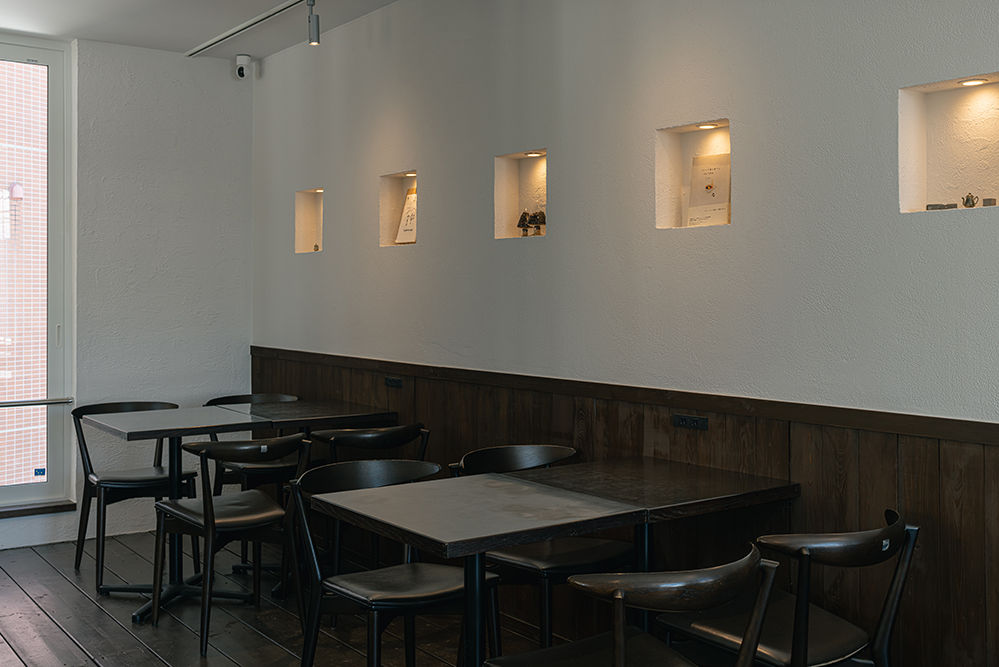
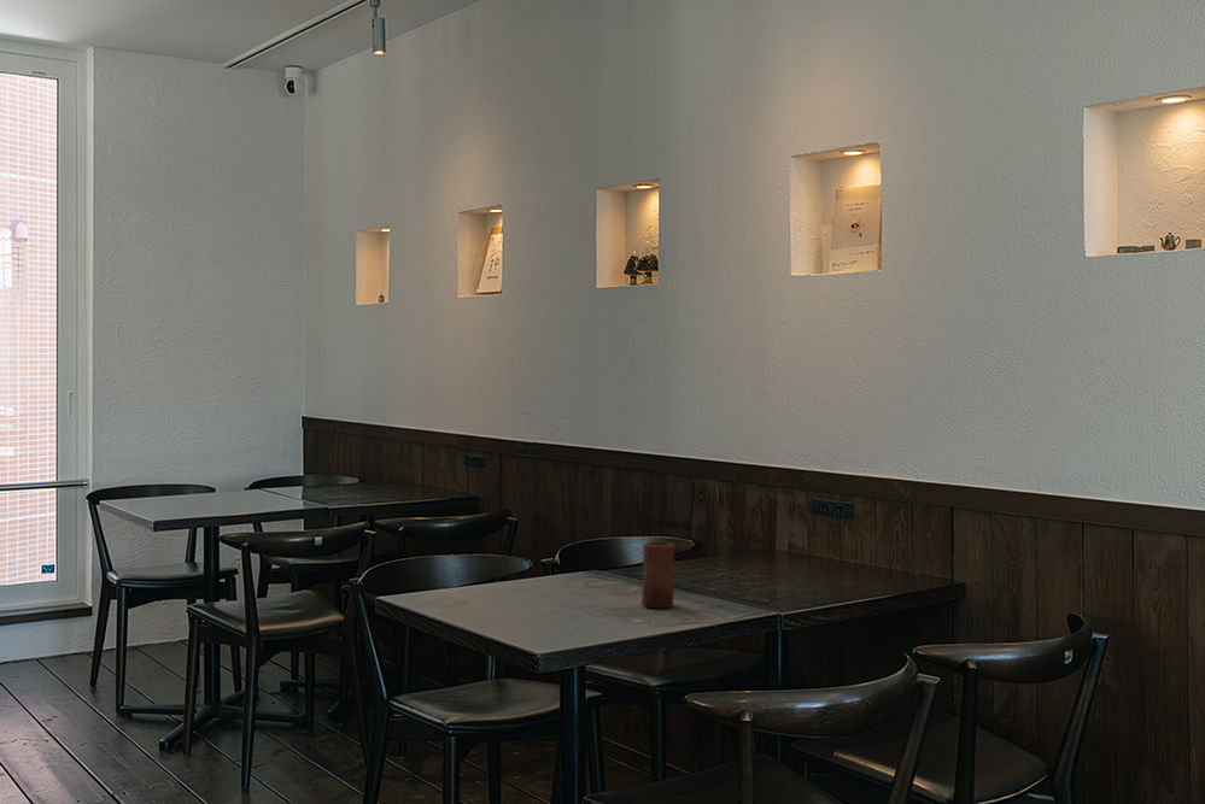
+ candle [640,541,675,609]
